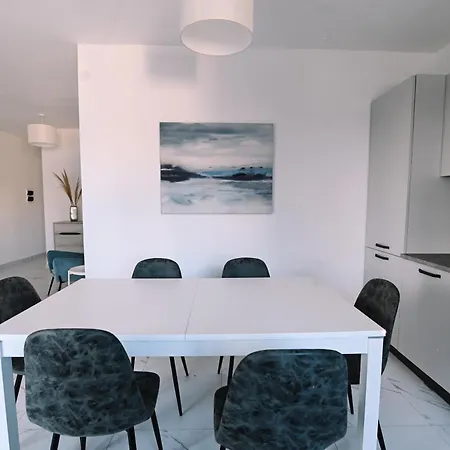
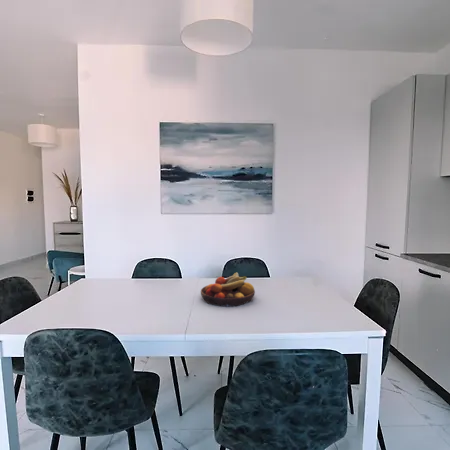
+ fruit bowl [200,272,256,308]
